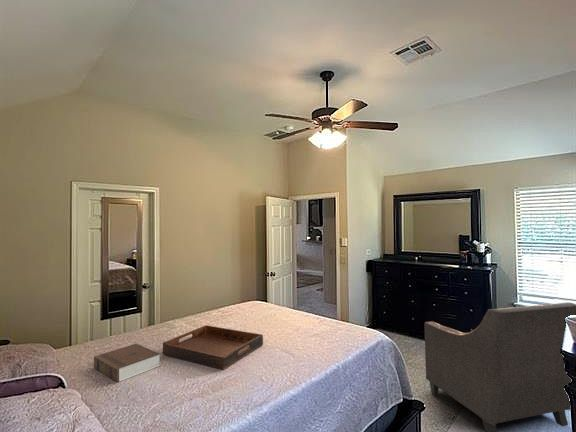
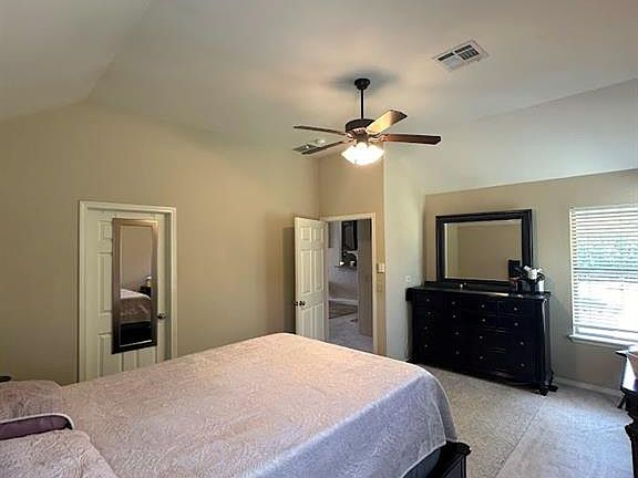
- book [93,343,162,383]
- chair [423,301,576,432]
- serving tray [162,324,264,371]
